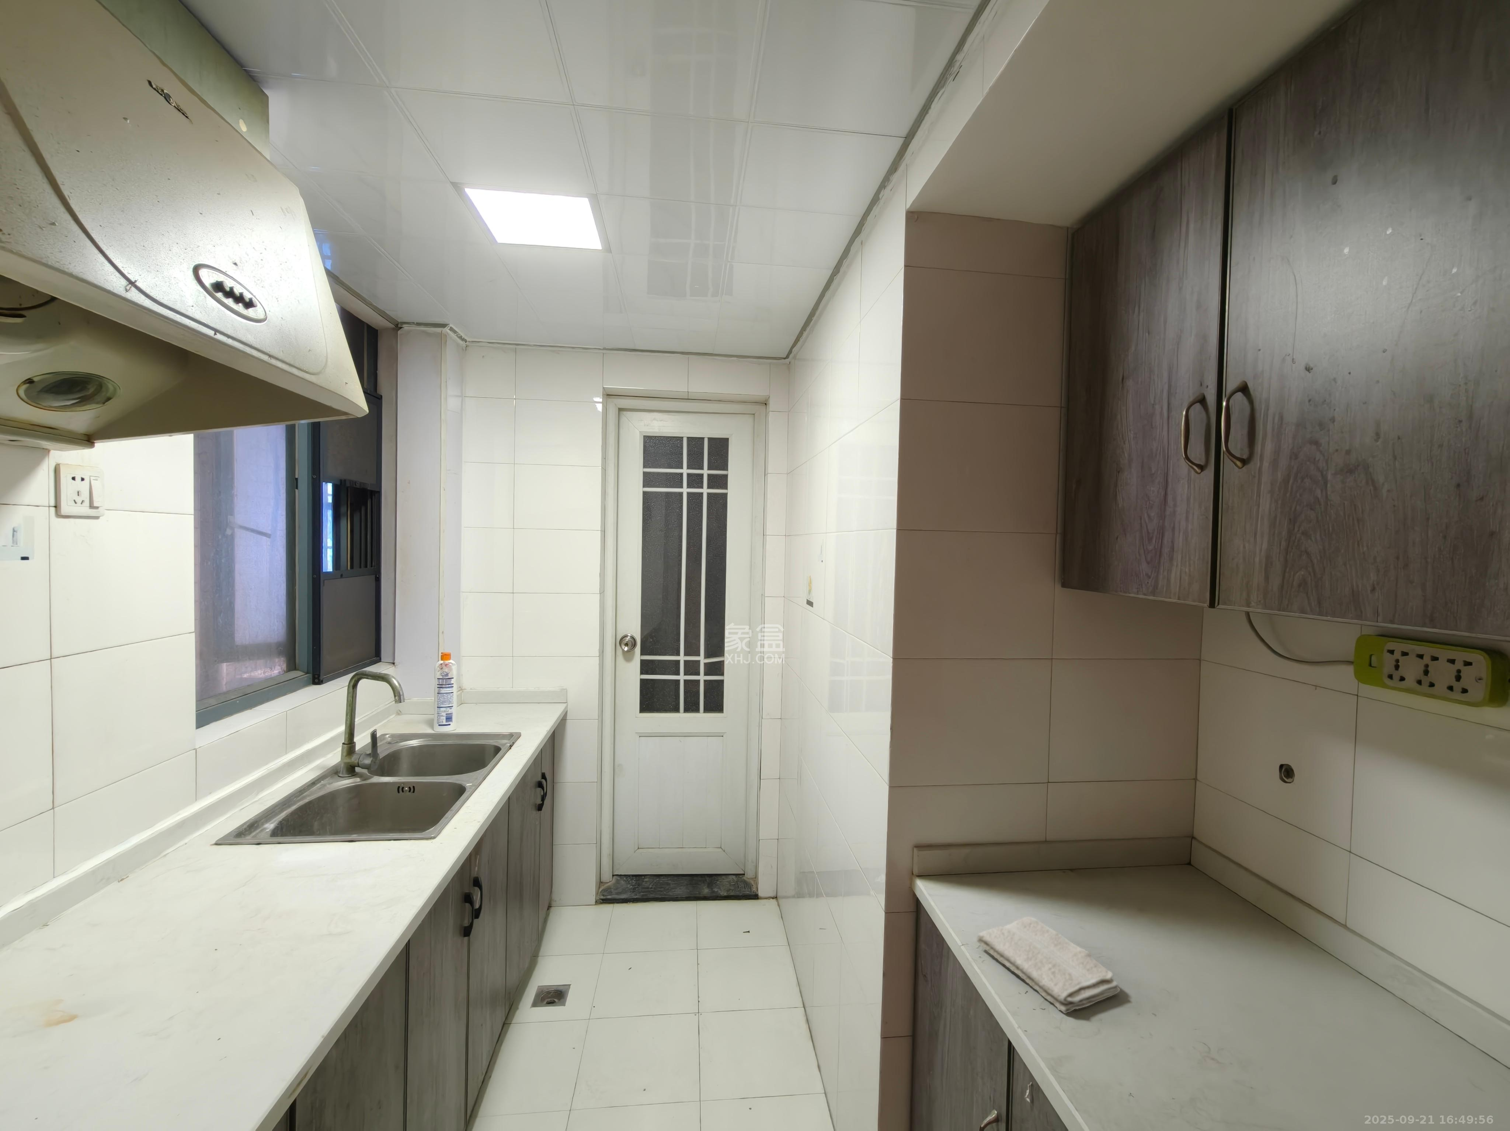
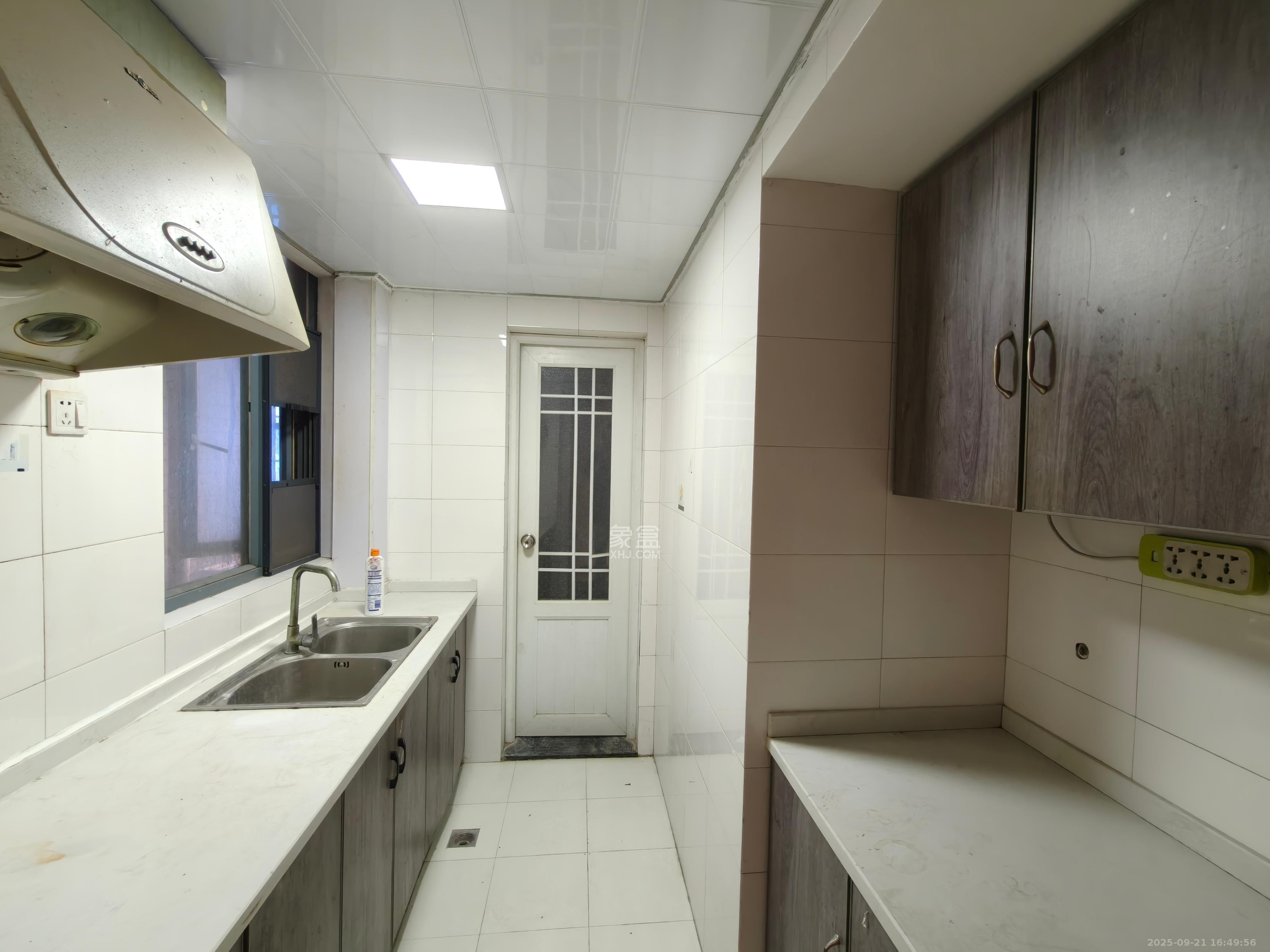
- washcloth [976,916,1120,1013]
